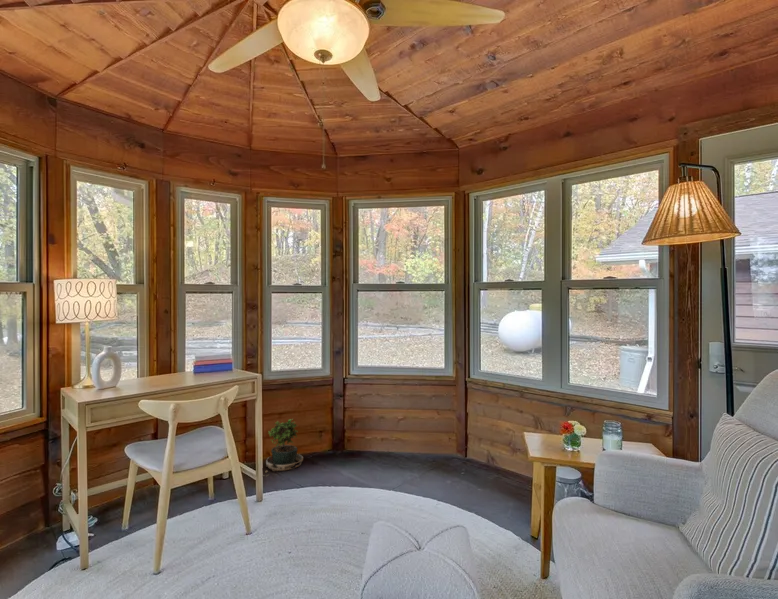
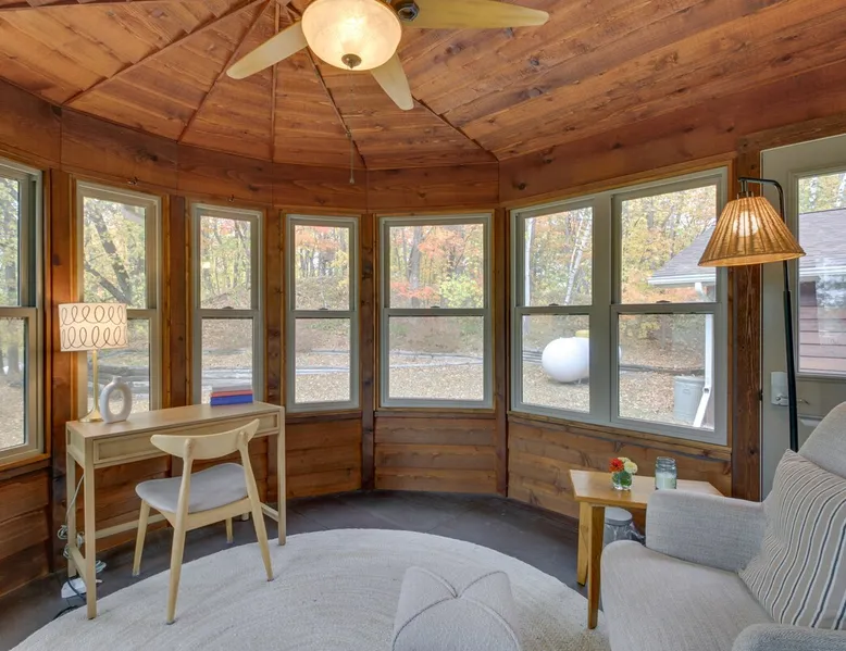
- potted plant [262,418,304,477]
